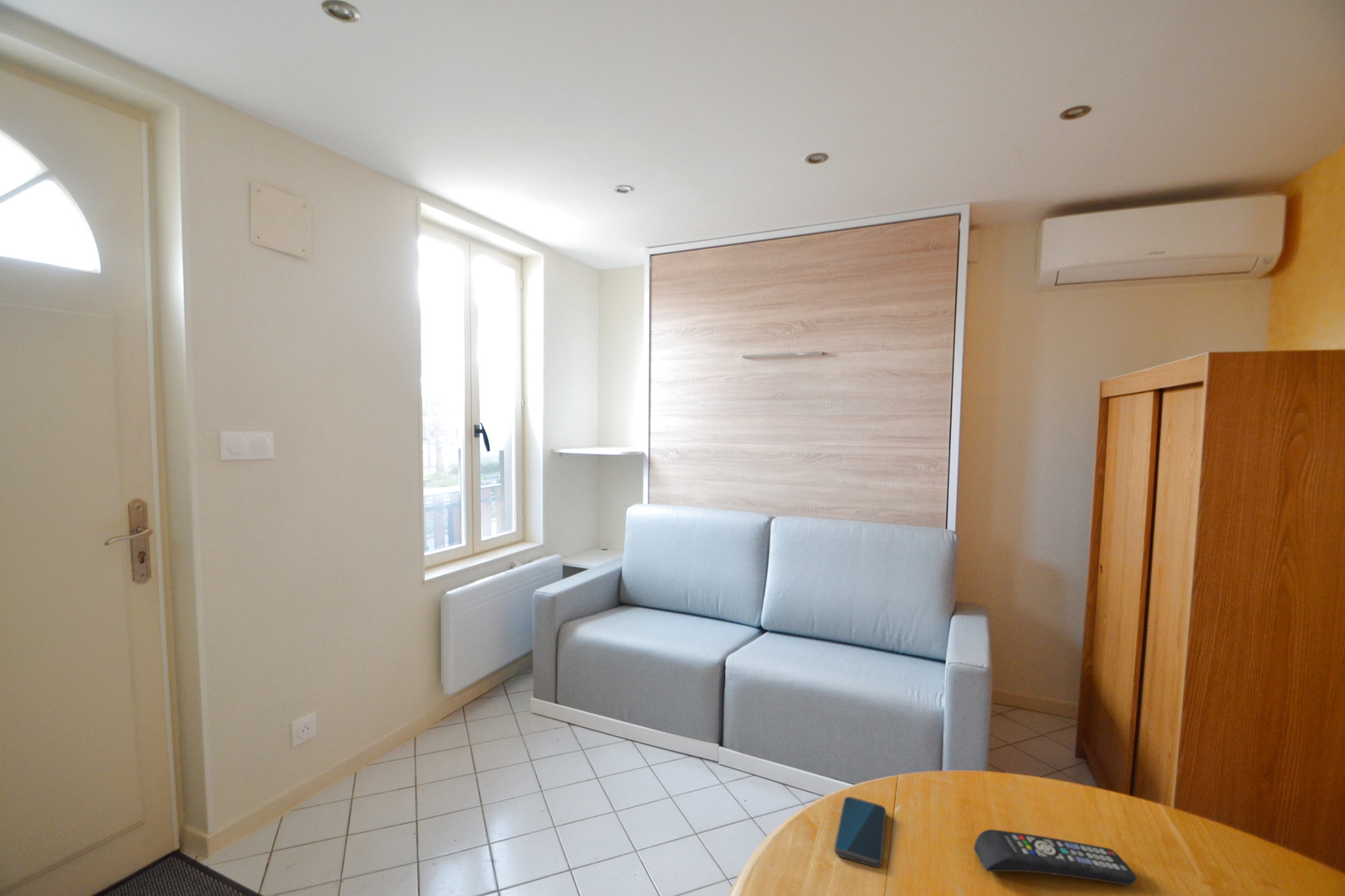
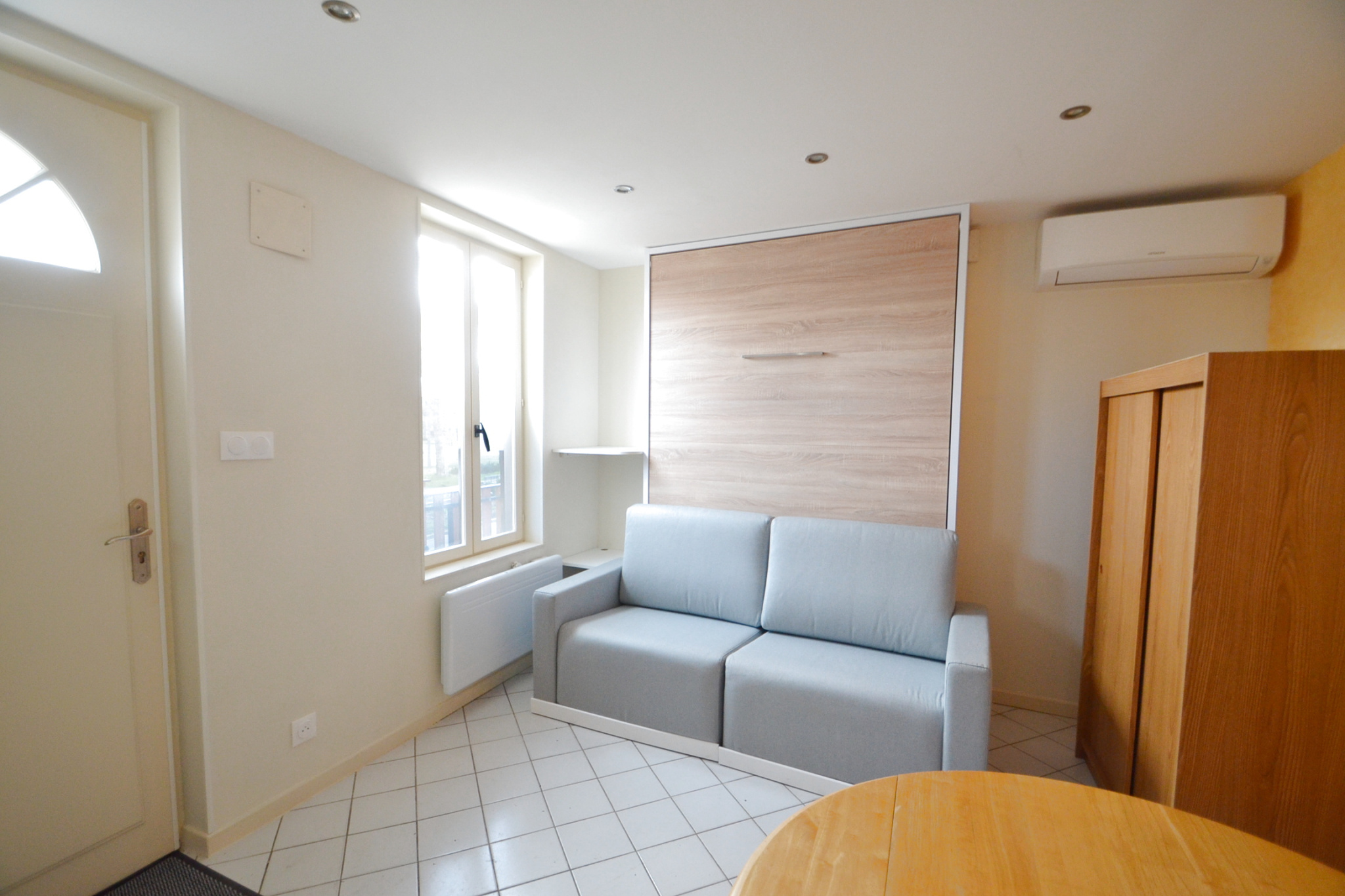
- remote control [973,829,1137,886]
- smartphone [834,796,887,868]
